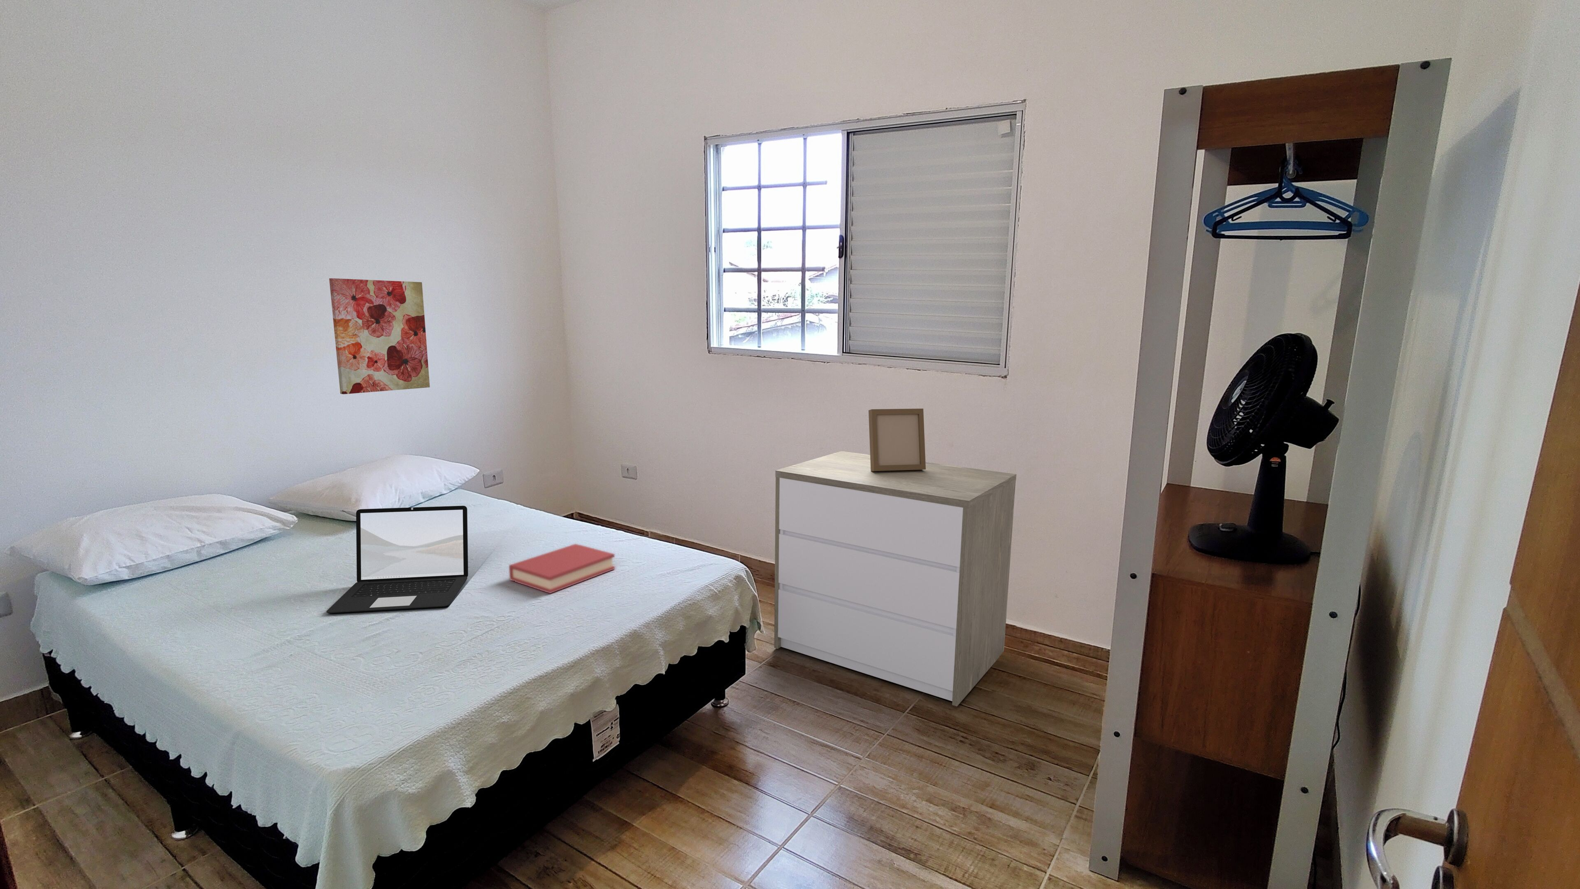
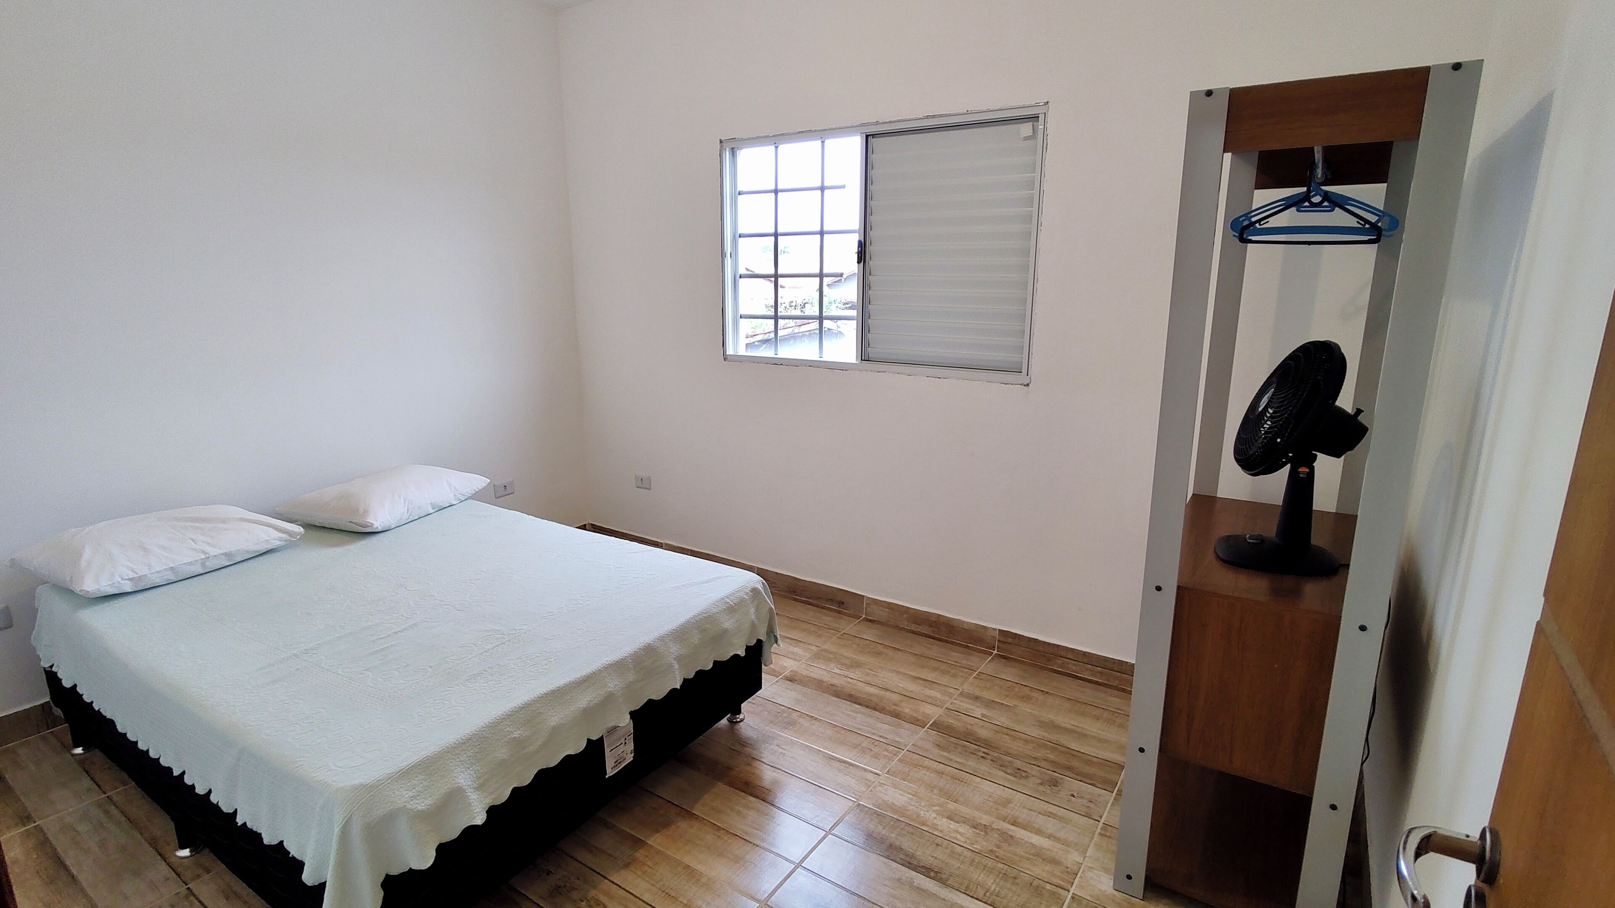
- dresser [774,450,1017,707]
- hardback book [509,544,615,594]
- wall art [329,278,431,394]
- laptop [326,505,469,613]
- photo frame [868,408,926,471]
